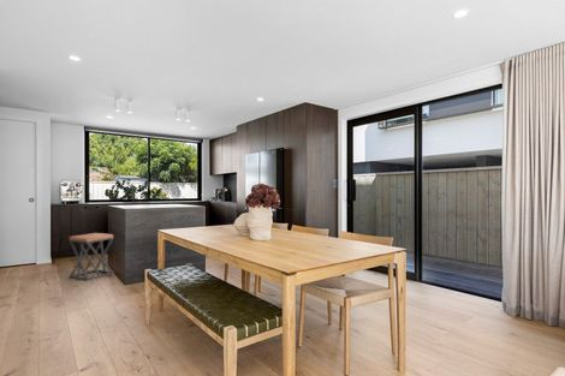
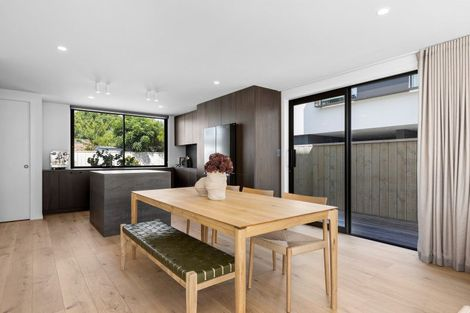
- stool [69,232,114,282]
